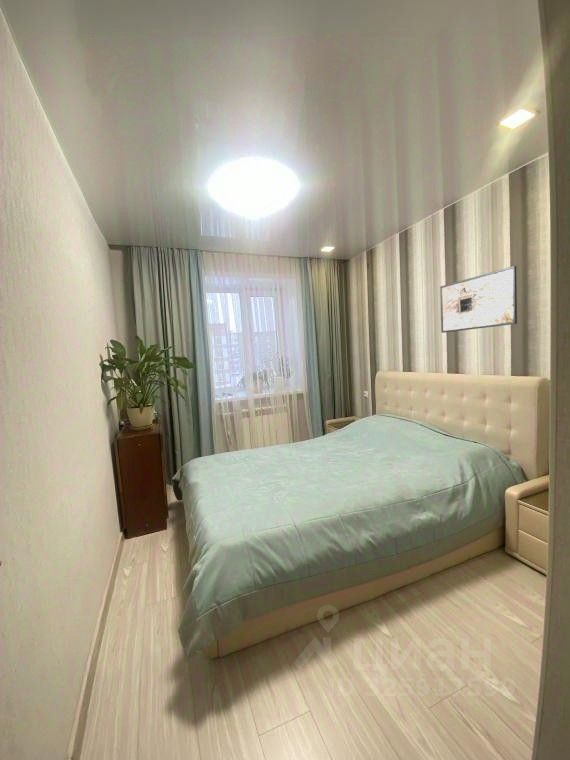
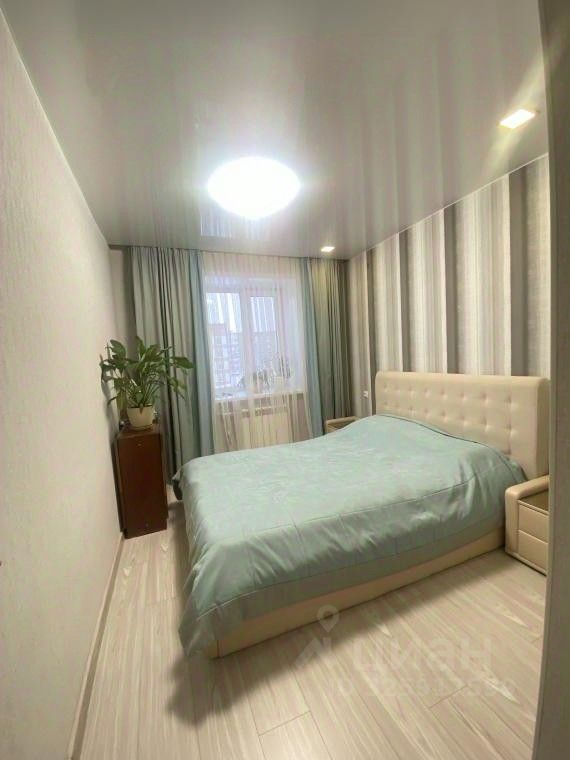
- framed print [439,265,518,334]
